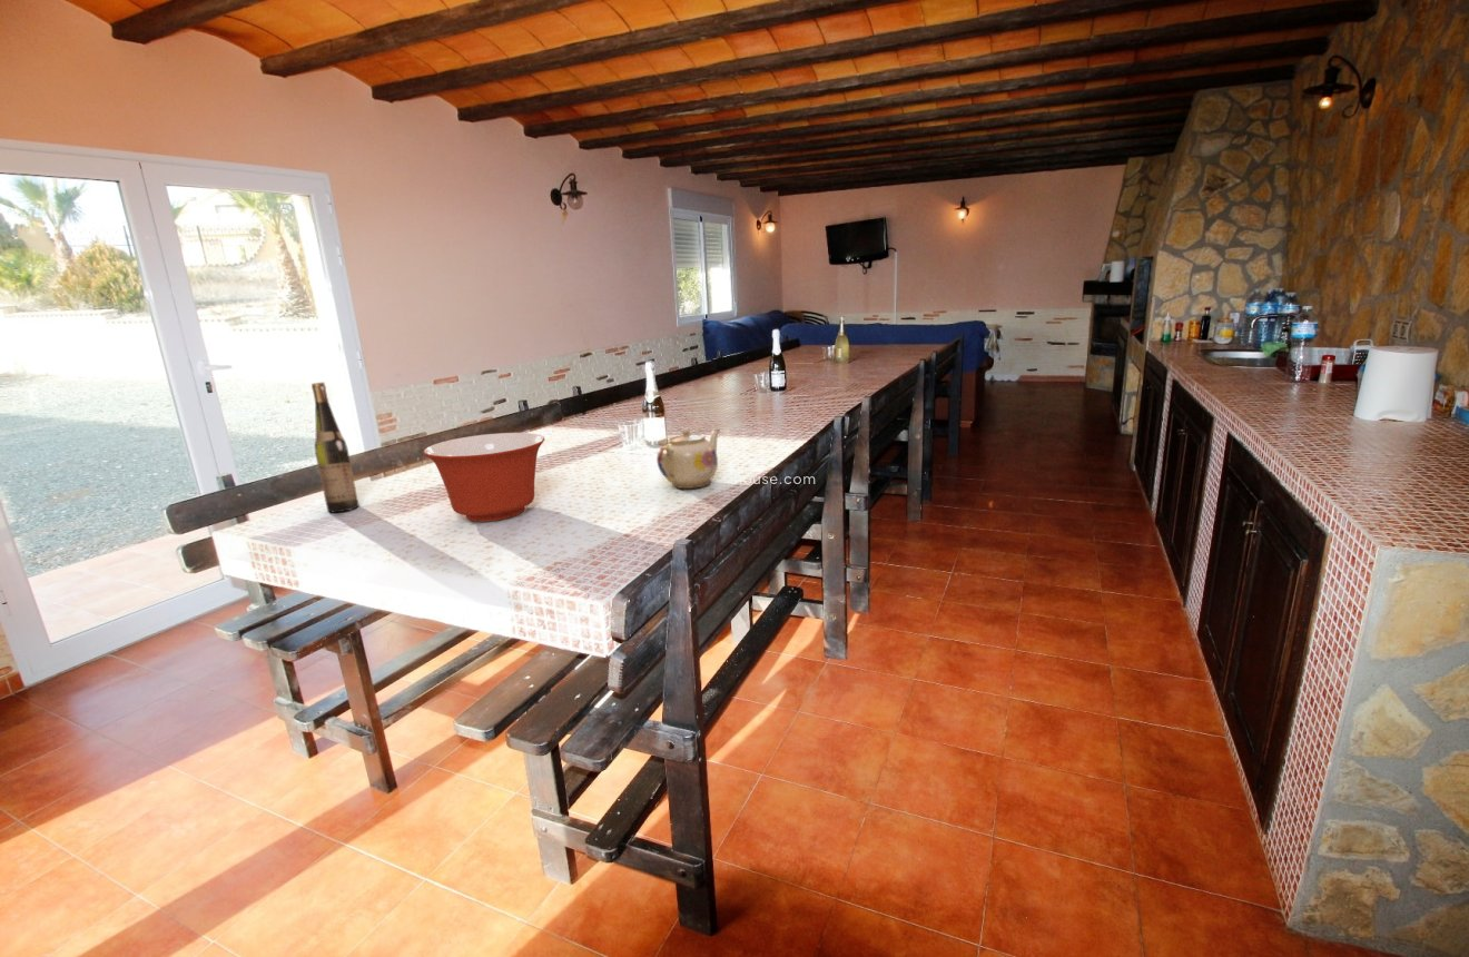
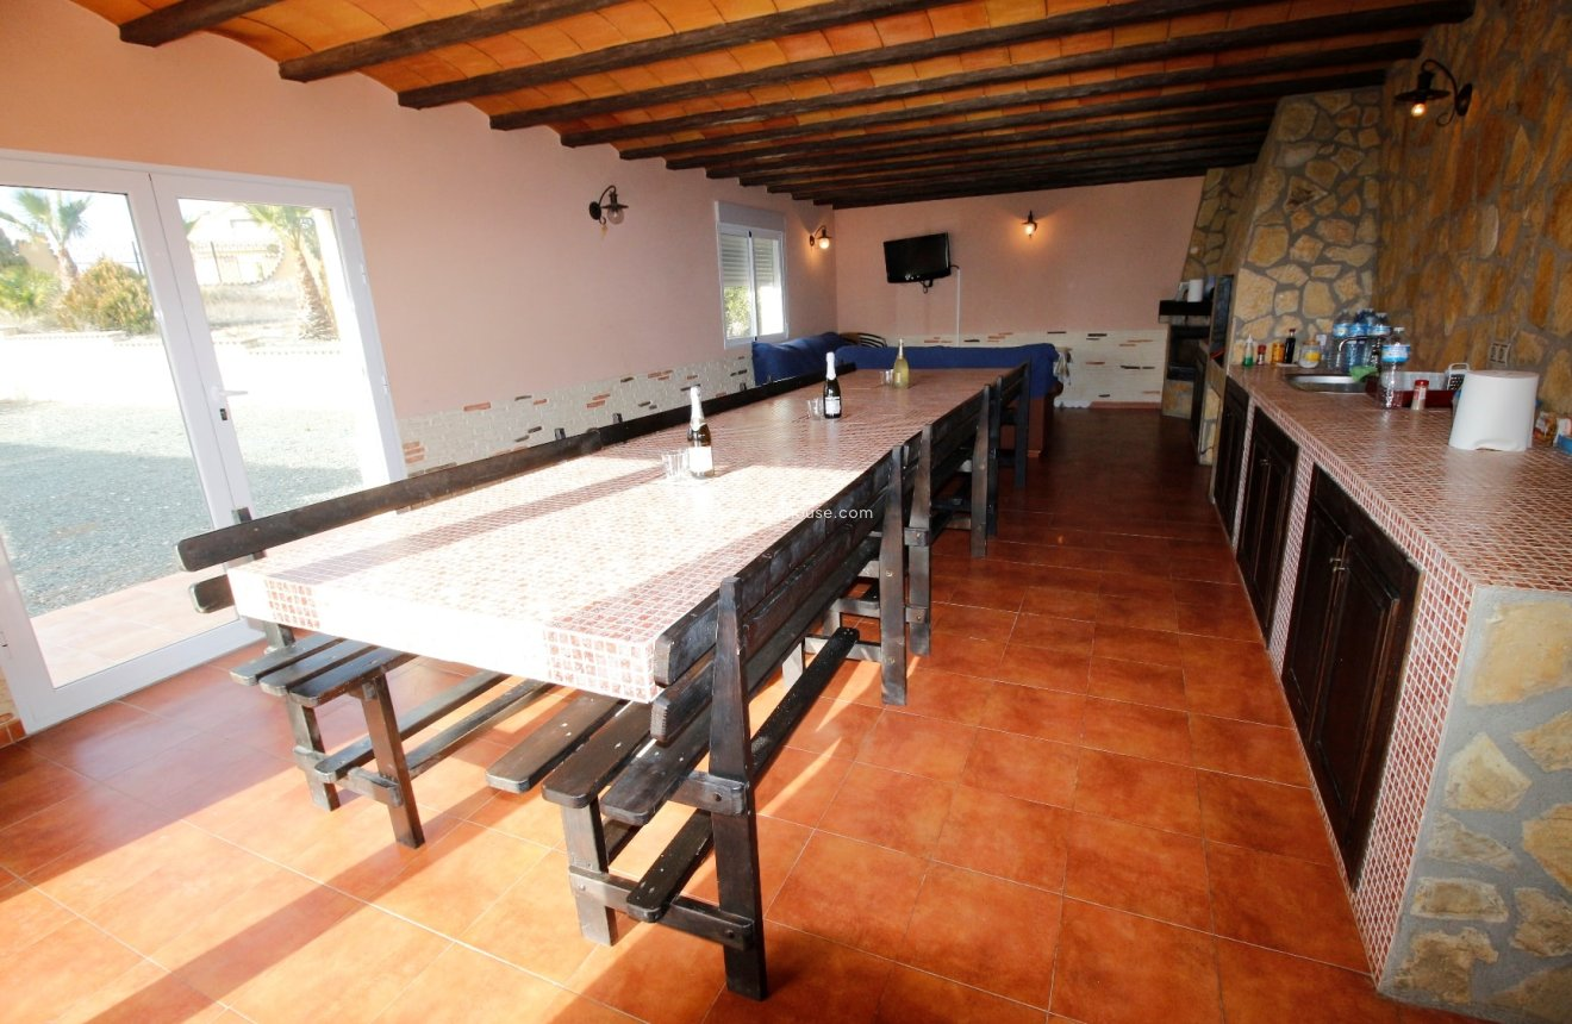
- wine bottle [310,382,361,513]
- teapot [655,427,721,490]
- mixing bowl [423,432,545,523]
